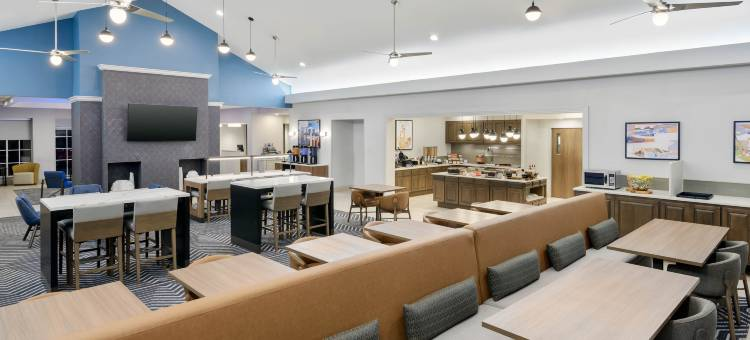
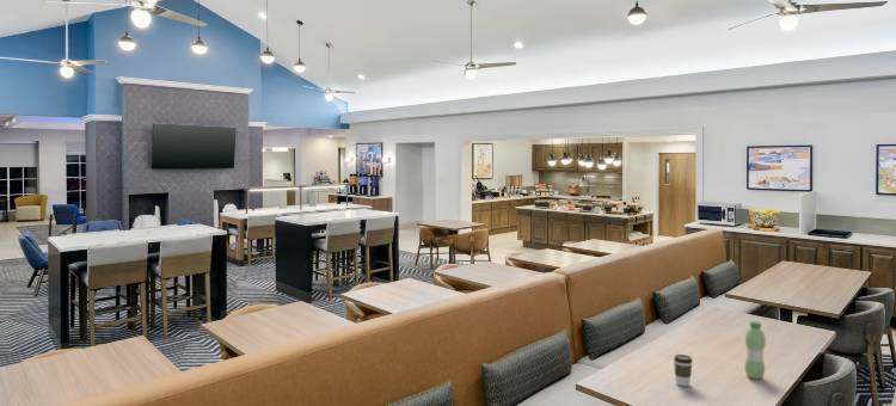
+ coffee cup [673,353,694,387]
+ water bottle [743,320,767,381]
